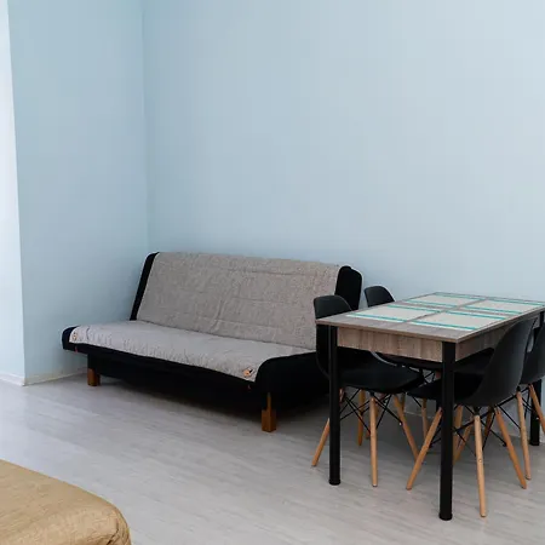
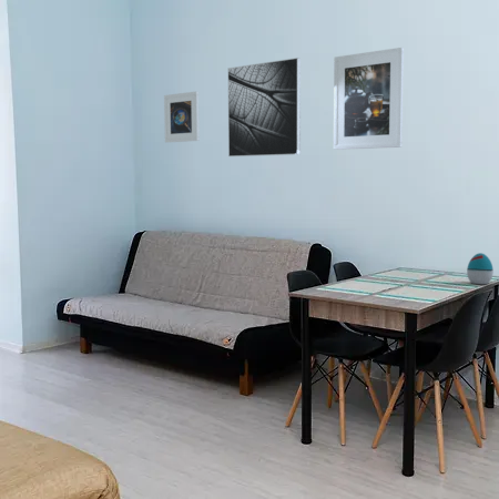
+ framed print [227,57,302,157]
+ decorative egg [466,252,495,285]
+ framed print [163,91,201,143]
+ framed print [333,47,405,151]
